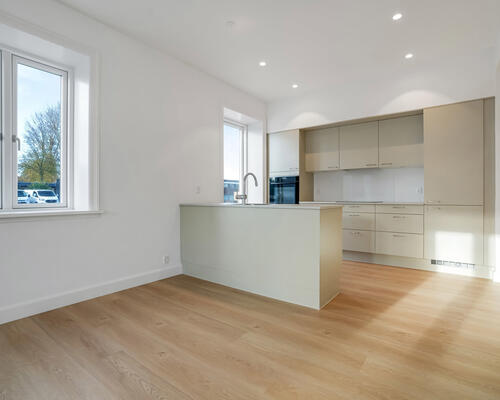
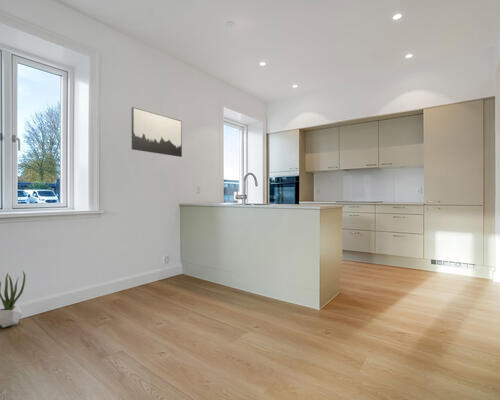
+ potted plant [0,270,26,328]
+ wall art [131,106,183,158]
